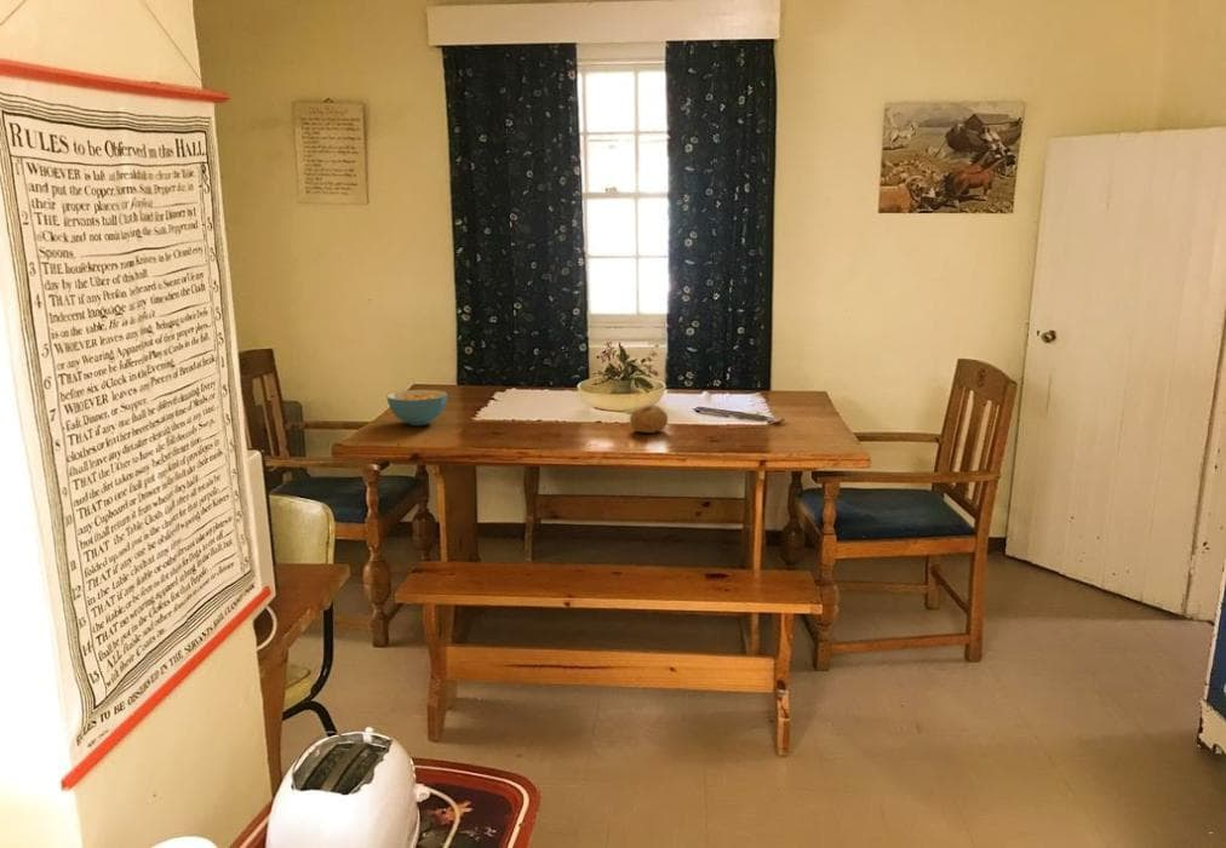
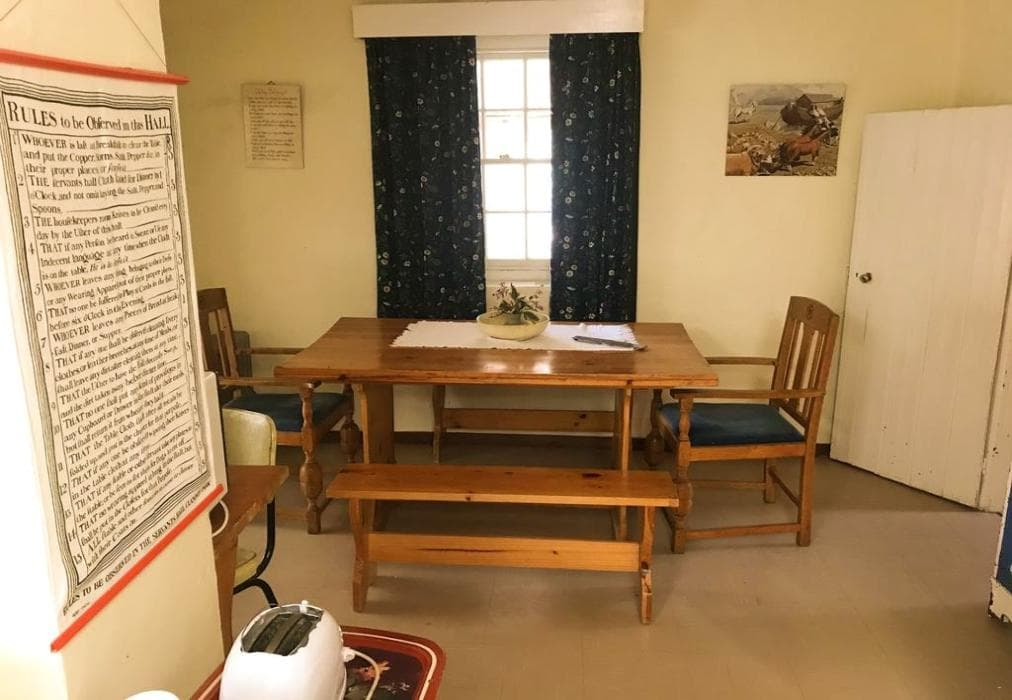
- cereal bowl [385,389,448,426]
- fruit [629,405,669,434]
